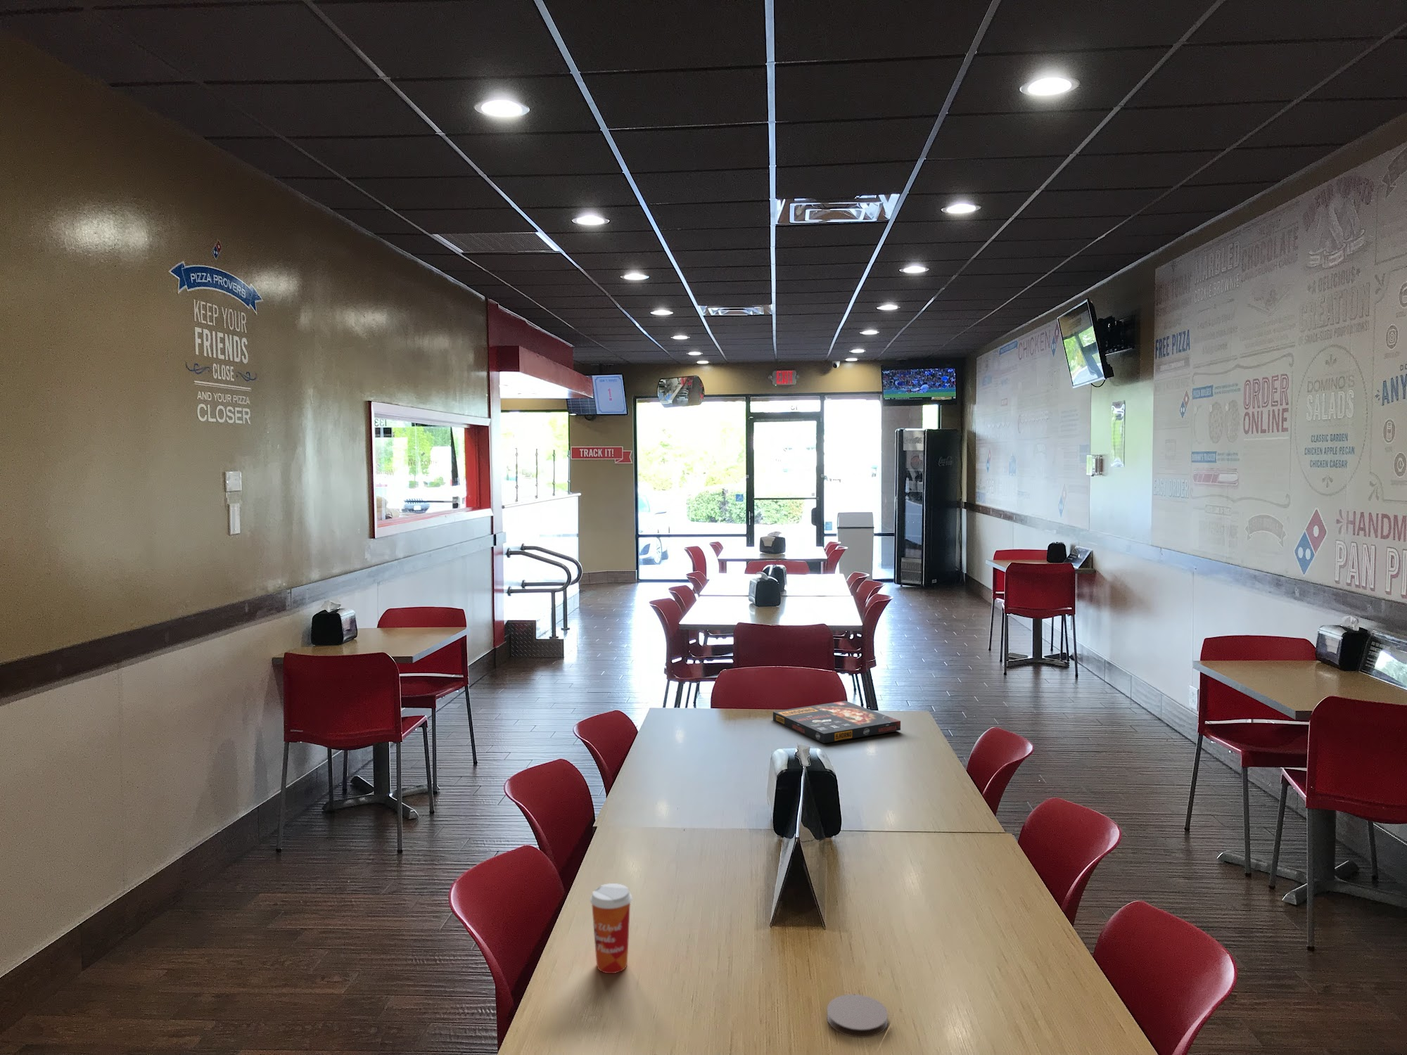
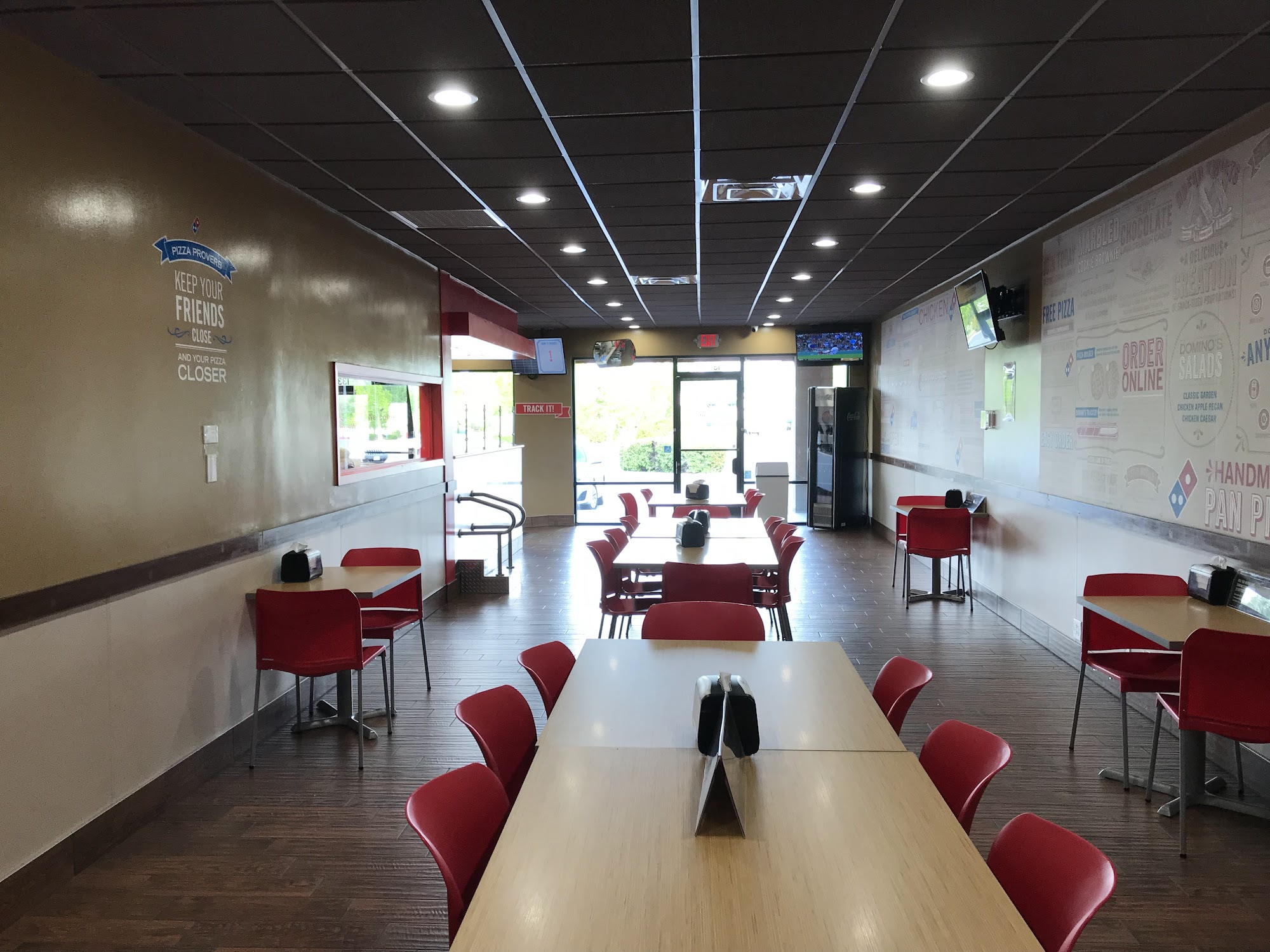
- coaster [825,994,889,1038]
- pizza box [772,700,901,744]
- paper cup [589,883,633,974]
